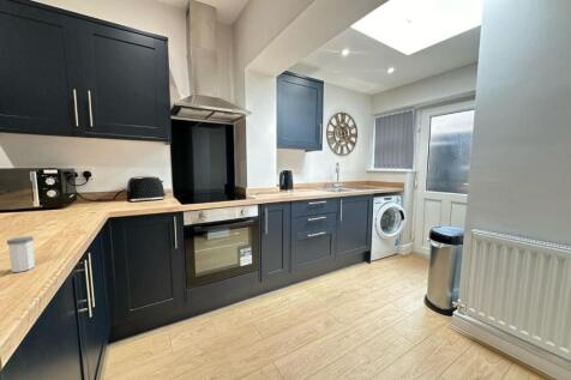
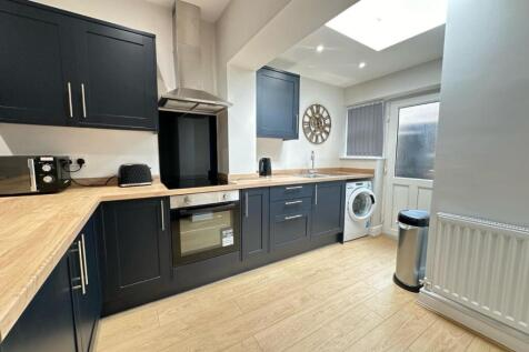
- salt shaker [6,235,36,273]
